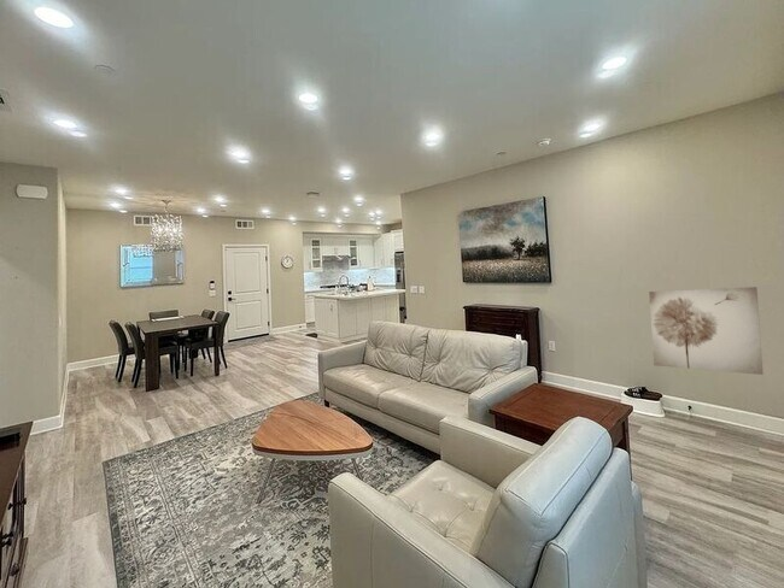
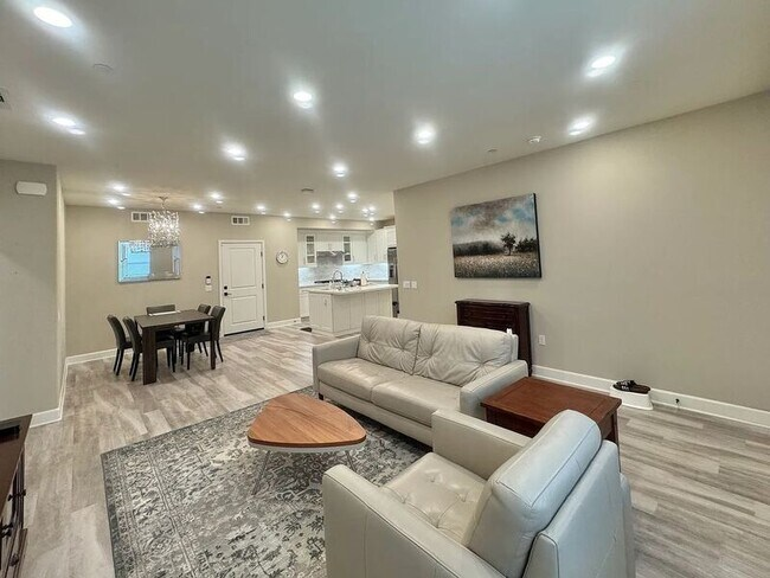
- wall art [648,286,765,376]
